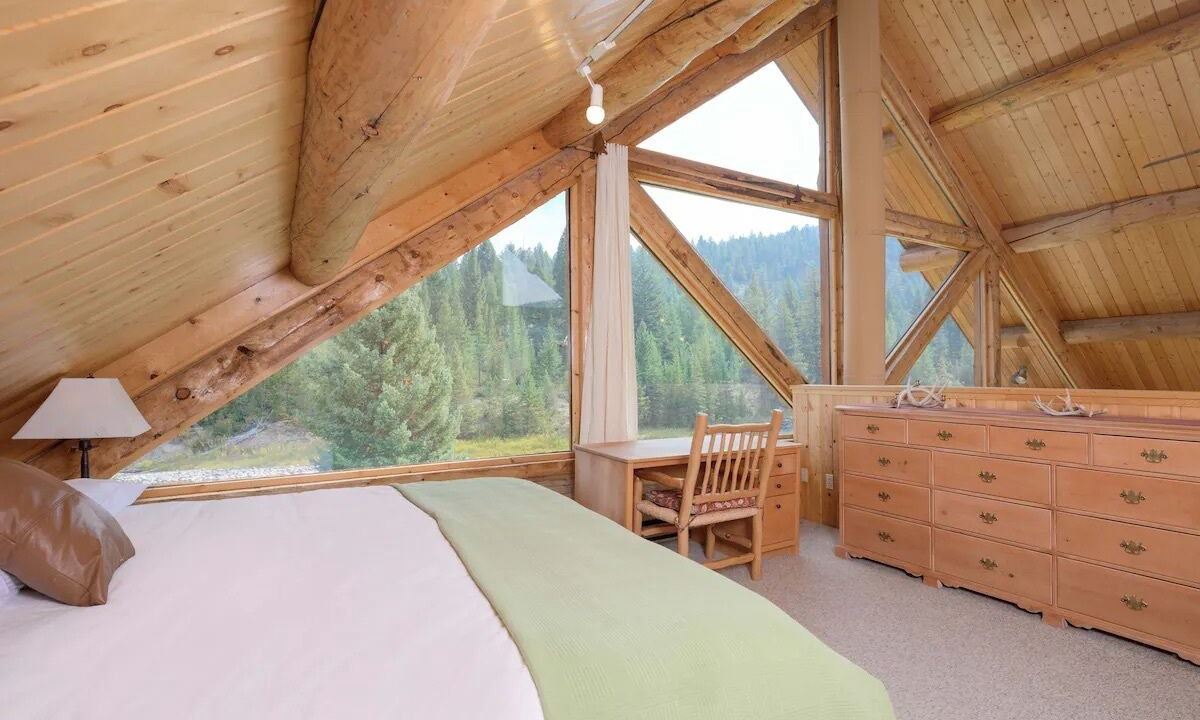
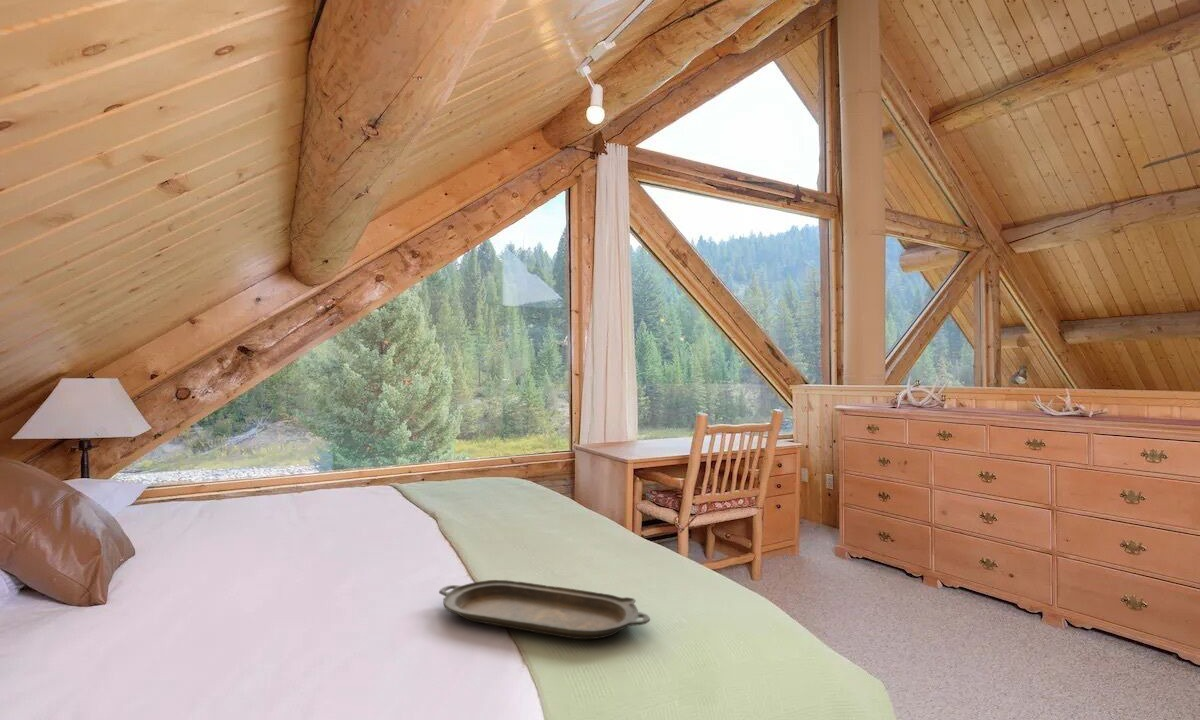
+ serving tray [438,579,651,640]
